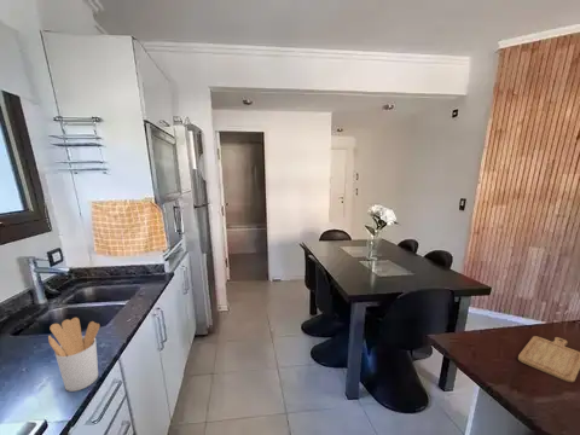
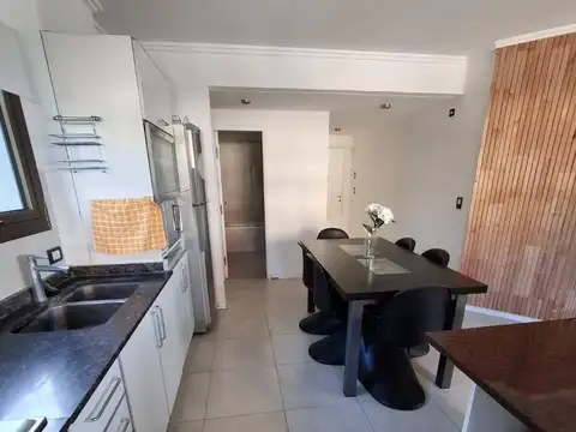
- chopping board [517,335,580,383]
- utensil holder [47,317,100,393]
